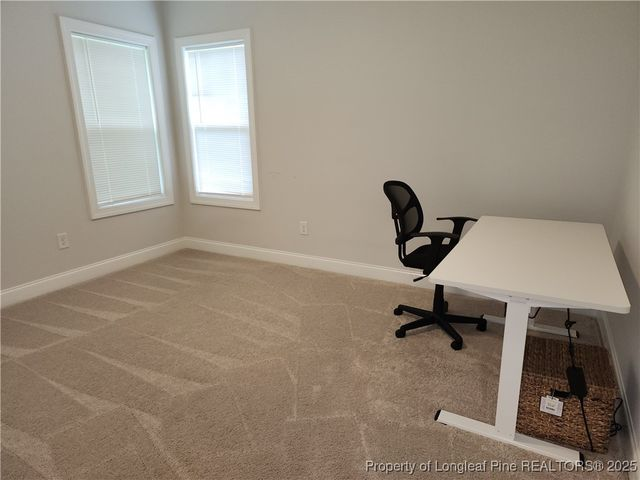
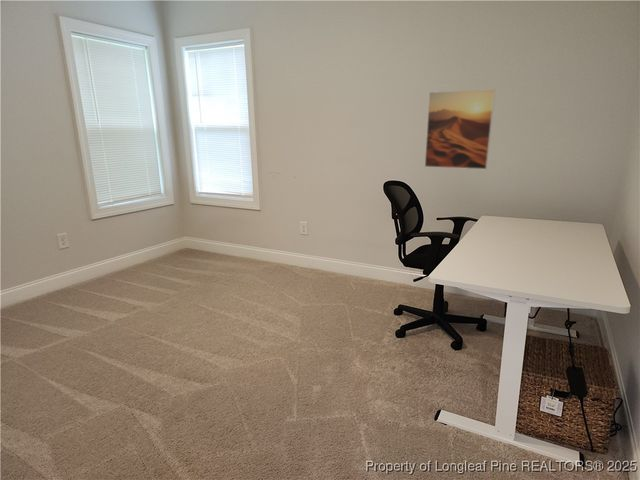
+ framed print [424,88,496,170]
